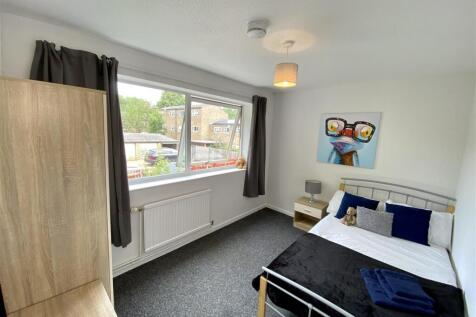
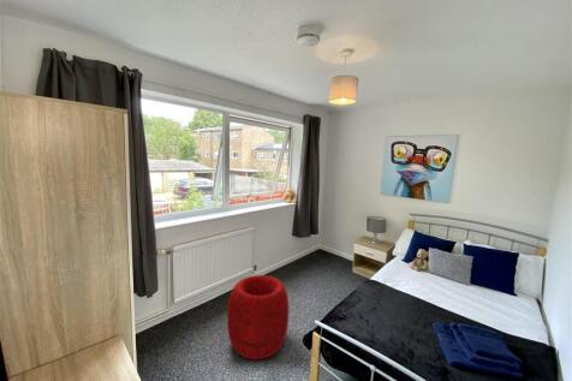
+ pouf [226,274,290,361]
